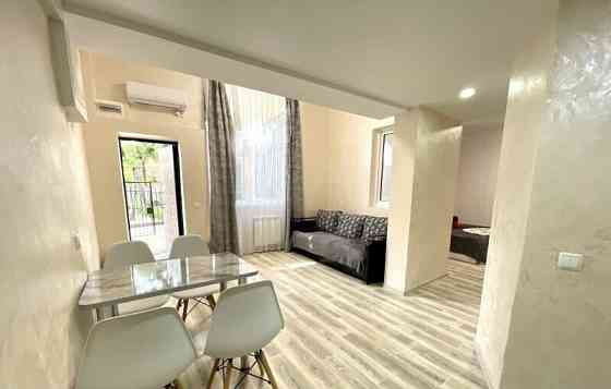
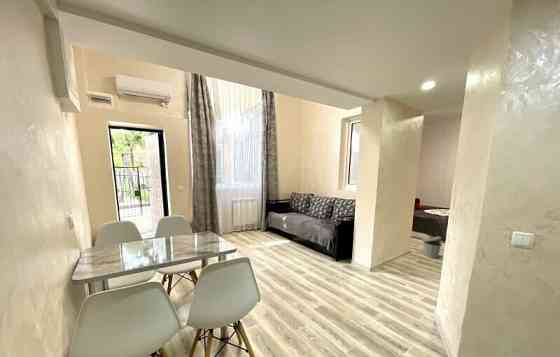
+ trash can [421,235,443,260]
